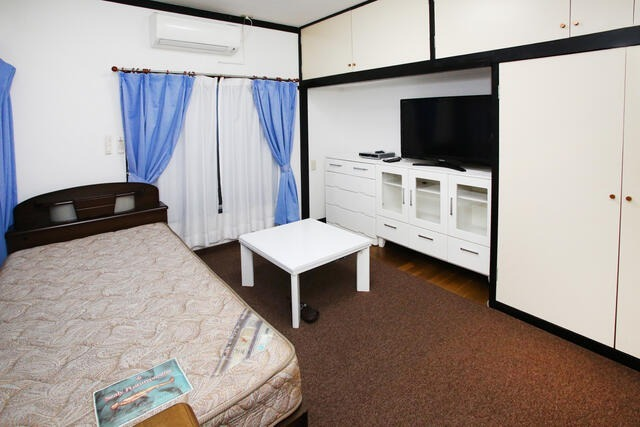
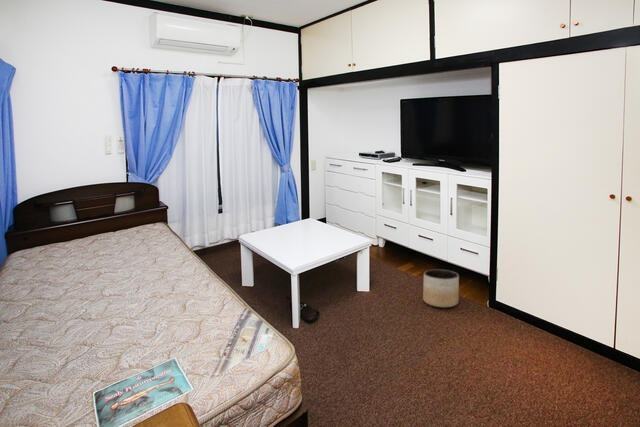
+ planter [422,268,460,309]
